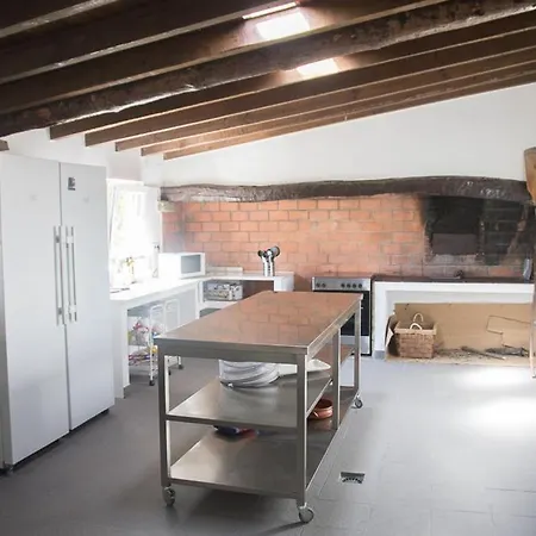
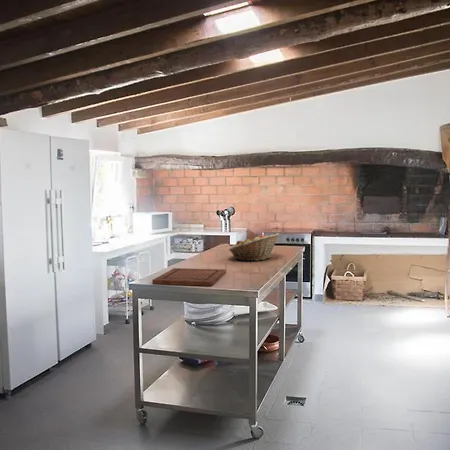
+ fruit basket [228,232,280,262]
+ cutting board [151,267,227,287]
